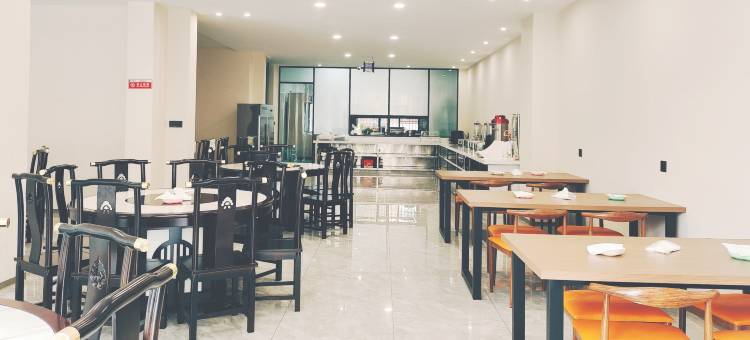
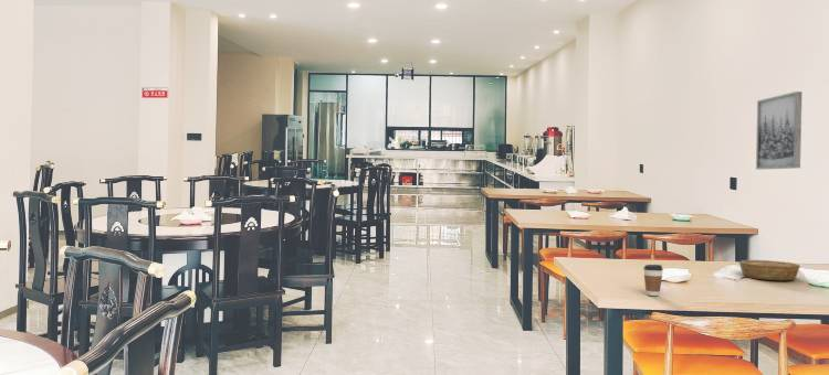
+ coffee cup [642,264,664,297]
+ wall art [755,90,804,170]
+ bowl [738,259,801,281]
